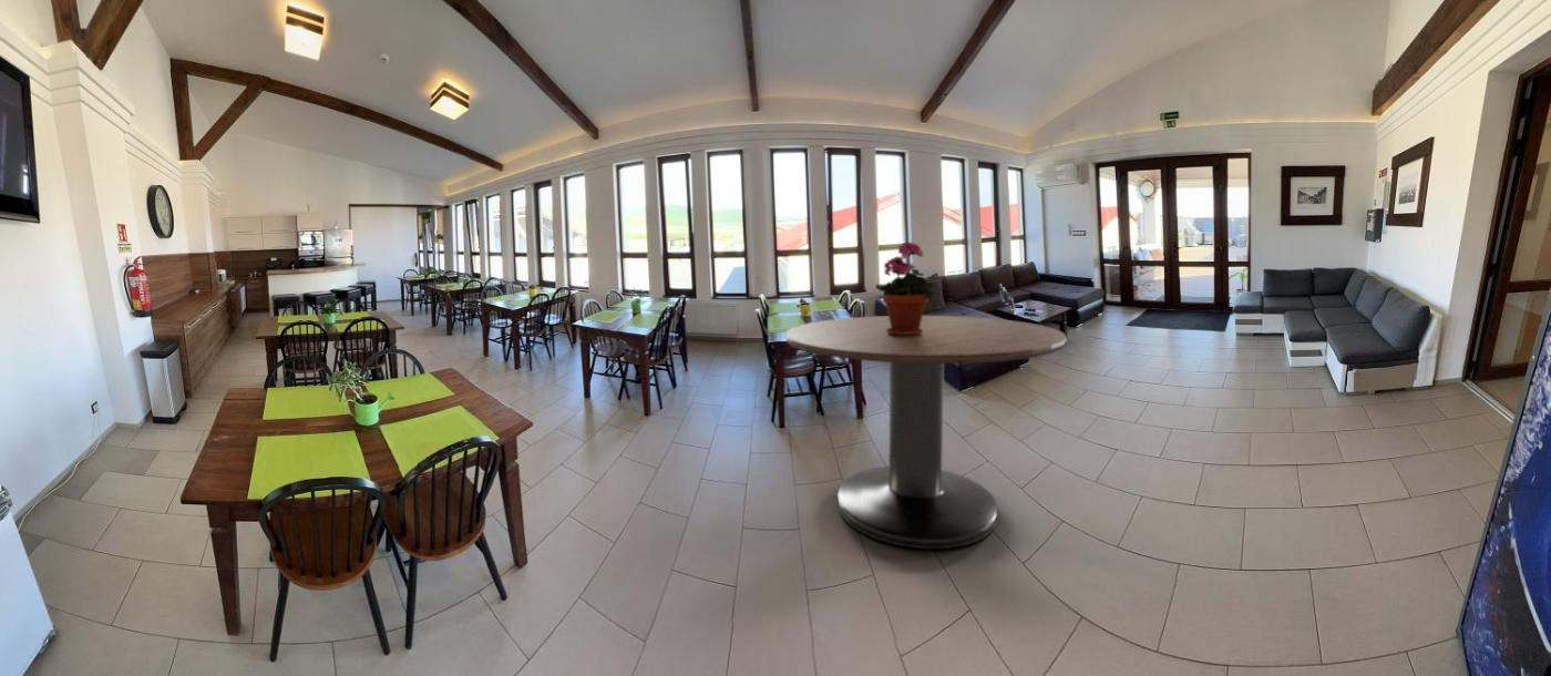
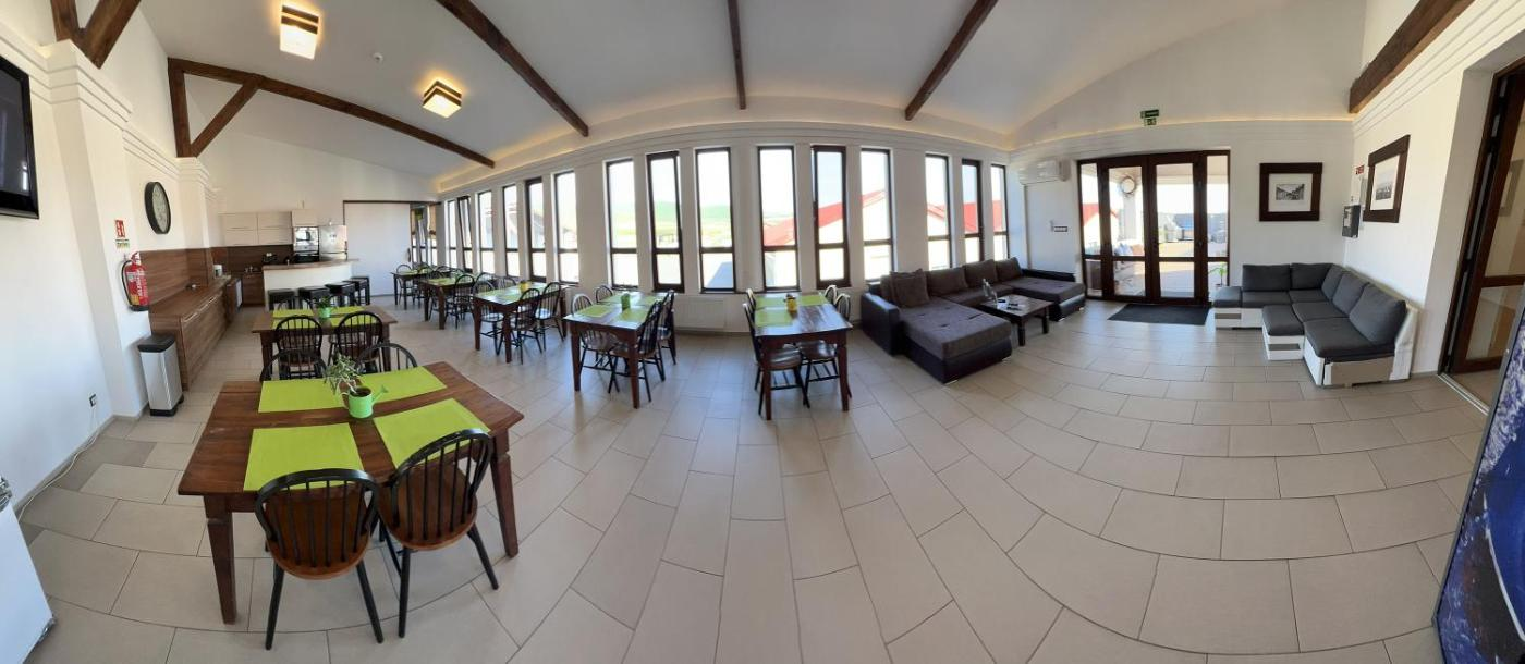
- dining table [785,315,1068,550]
- potted plant [874,240,936,337]
